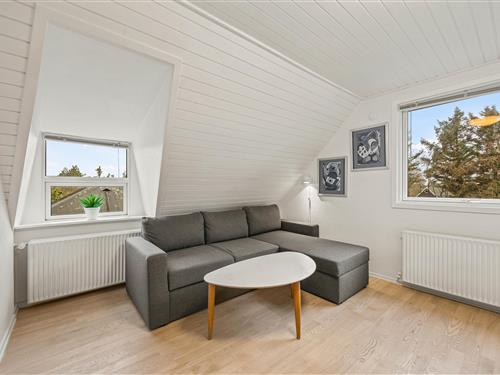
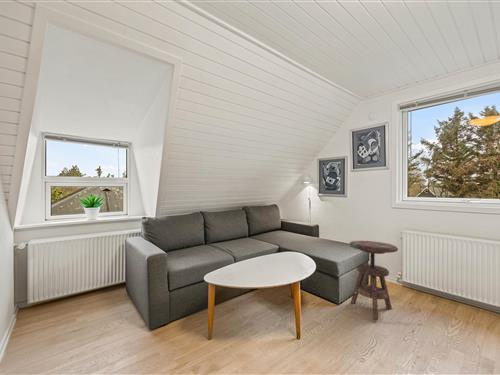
+ side table [348,240,399,321]
